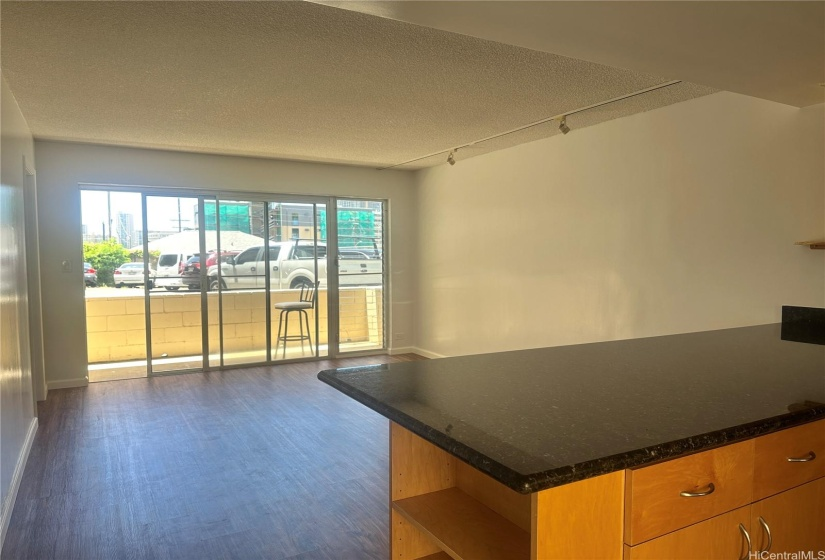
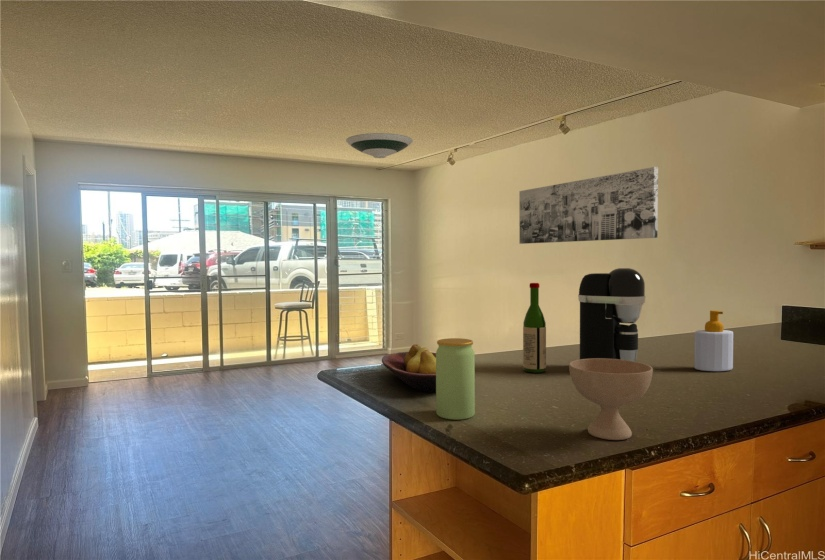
+ fruit bowl [381,343,436,393]
+ jar [435,337,476,421]
+ wall art [518,166,659,245]
+ bowl [568,358,654,441]
+ wine bottle [522,282,547,374]
+ soap bottle [693,309,734,372]
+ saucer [345,132,414,159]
+ coffee maker [577,267,646,362]
